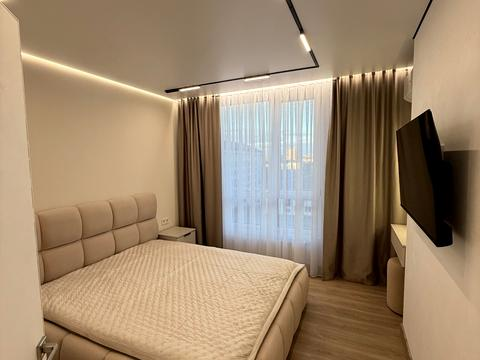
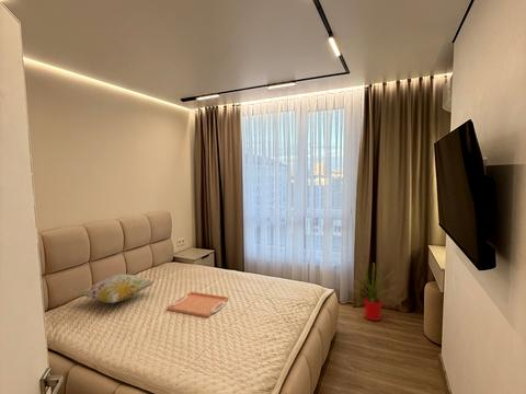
+ decorative pillow [77,274,156,304]
+ serving tray [167,290,229,318]
+ house plant [353,259,398,322]
